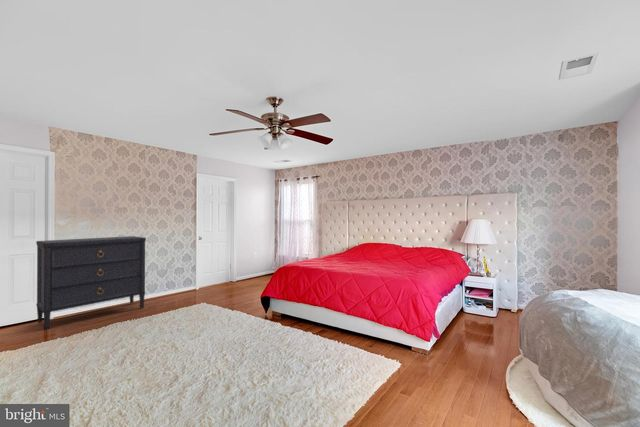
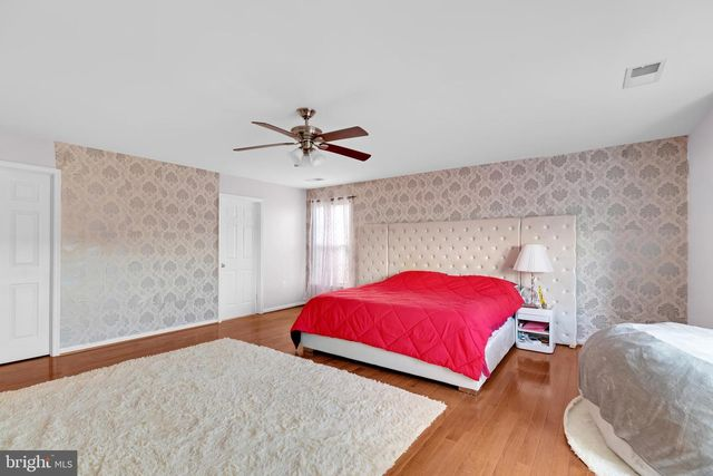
- dresser [35,235,147,331]
